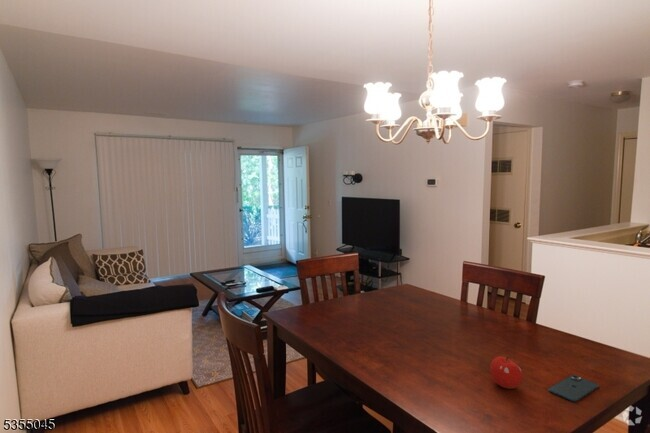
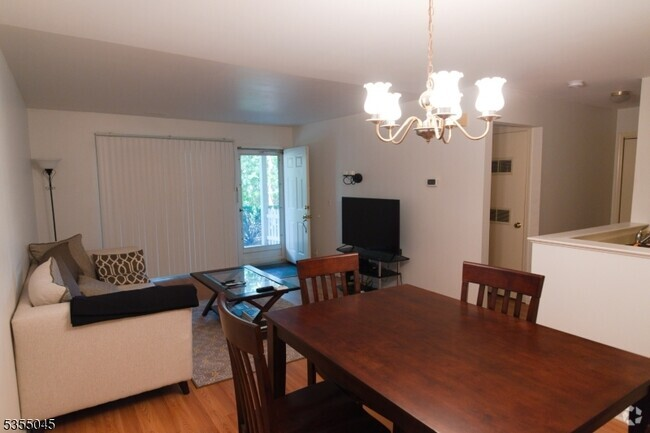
- fruit [489,355,524,389]
- smartphone [548,374,599,402]
